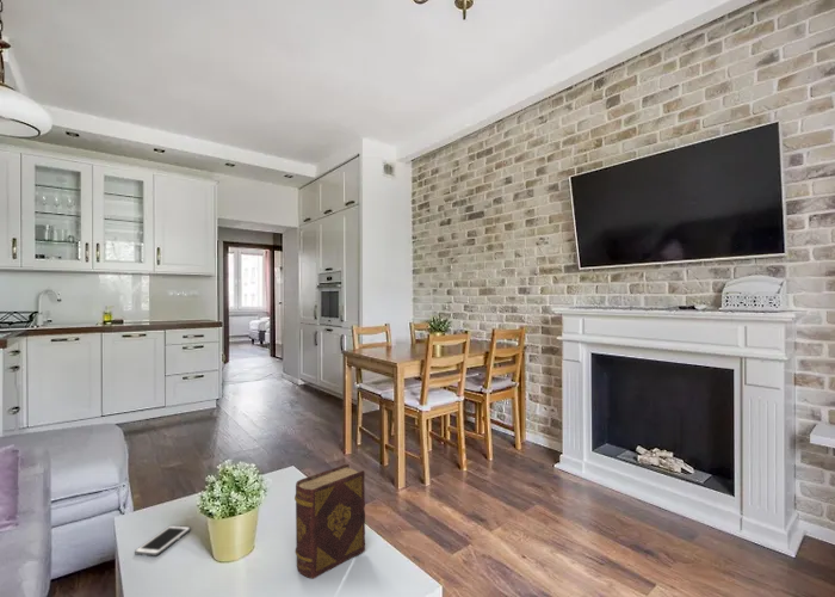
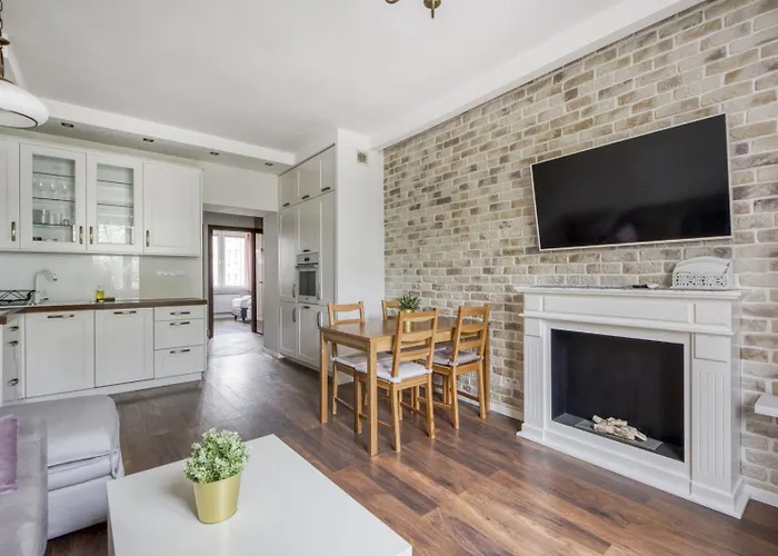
- diary [293,463,366,580]
- cell phone [134,524,192,558]
